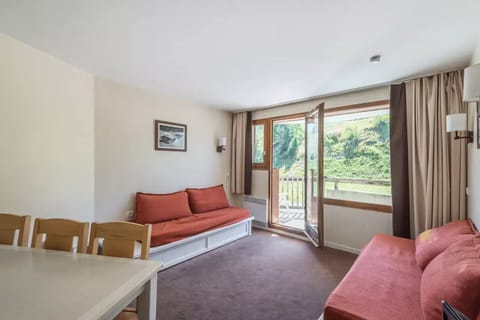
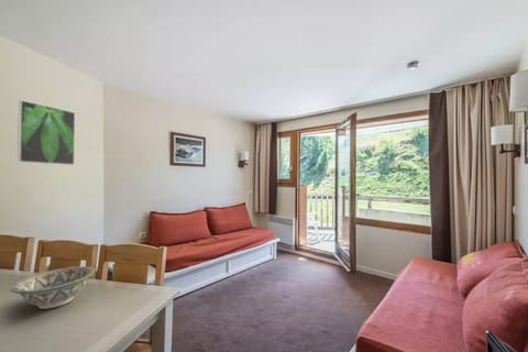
+ decorative bowl [9,265,96,310]
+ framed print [16,99,76,166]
